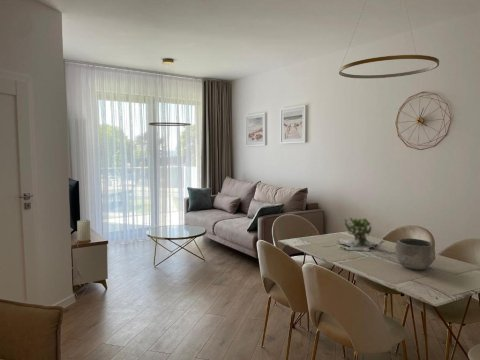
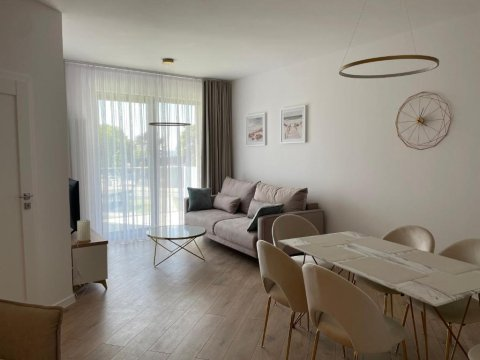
- plant [336,217,387,252]
- bowl [394,237,436,271]
